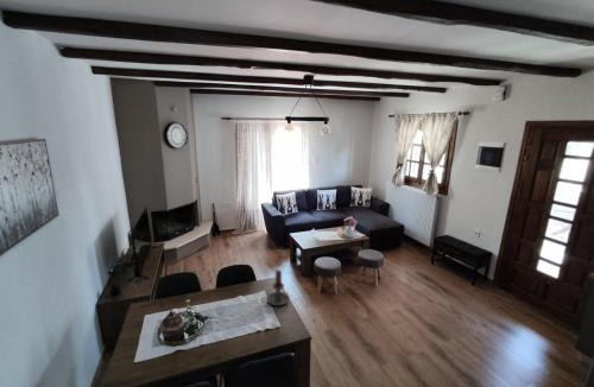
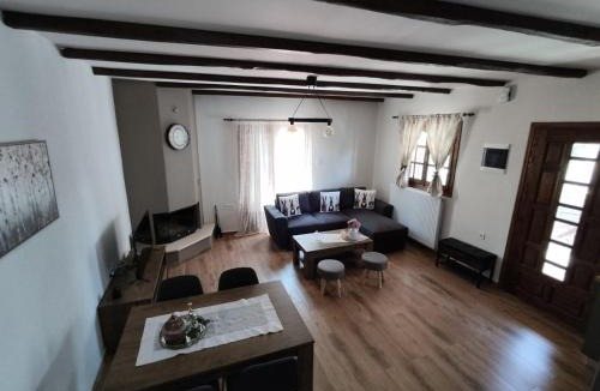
- candle holder [260,268,291,306]
